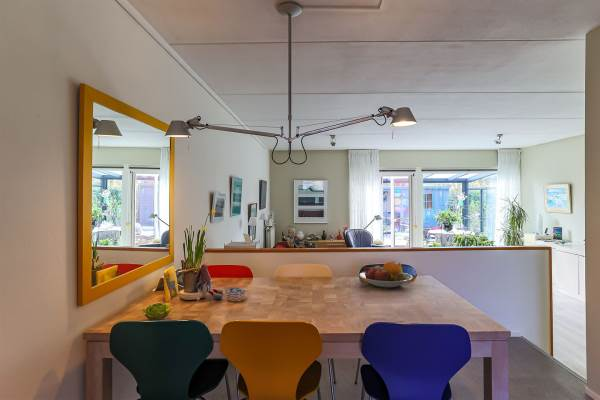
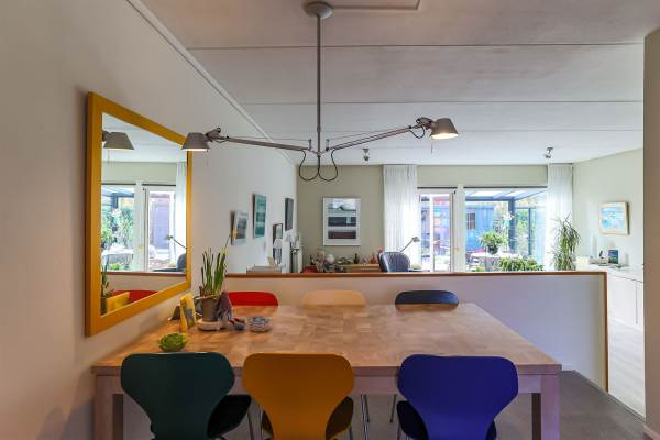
- fruit bowl [358,260,414,289]
